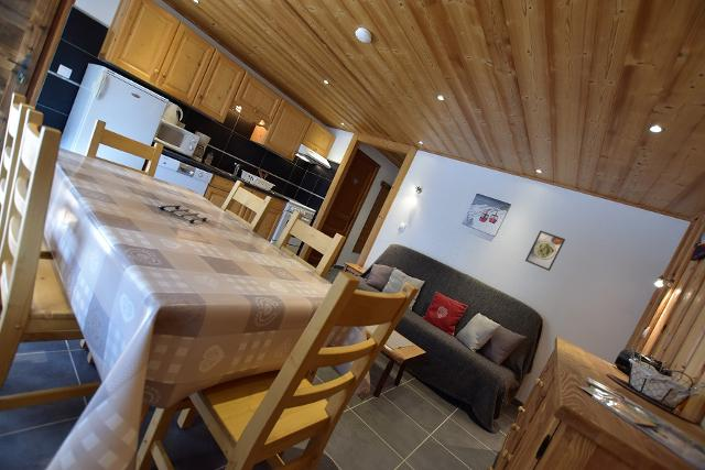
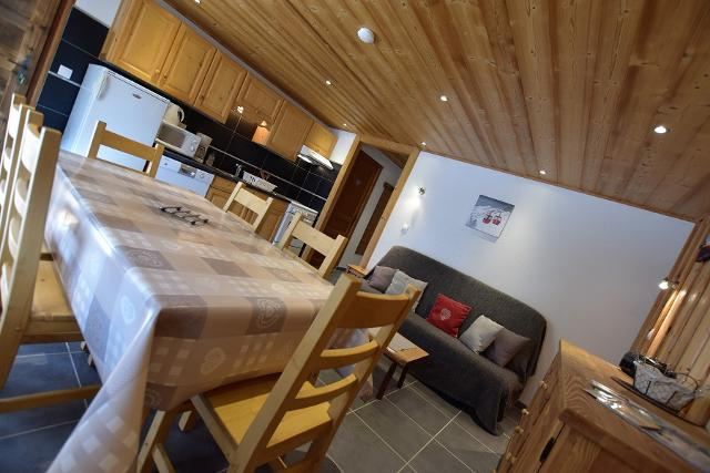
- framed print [524,230,566,272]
